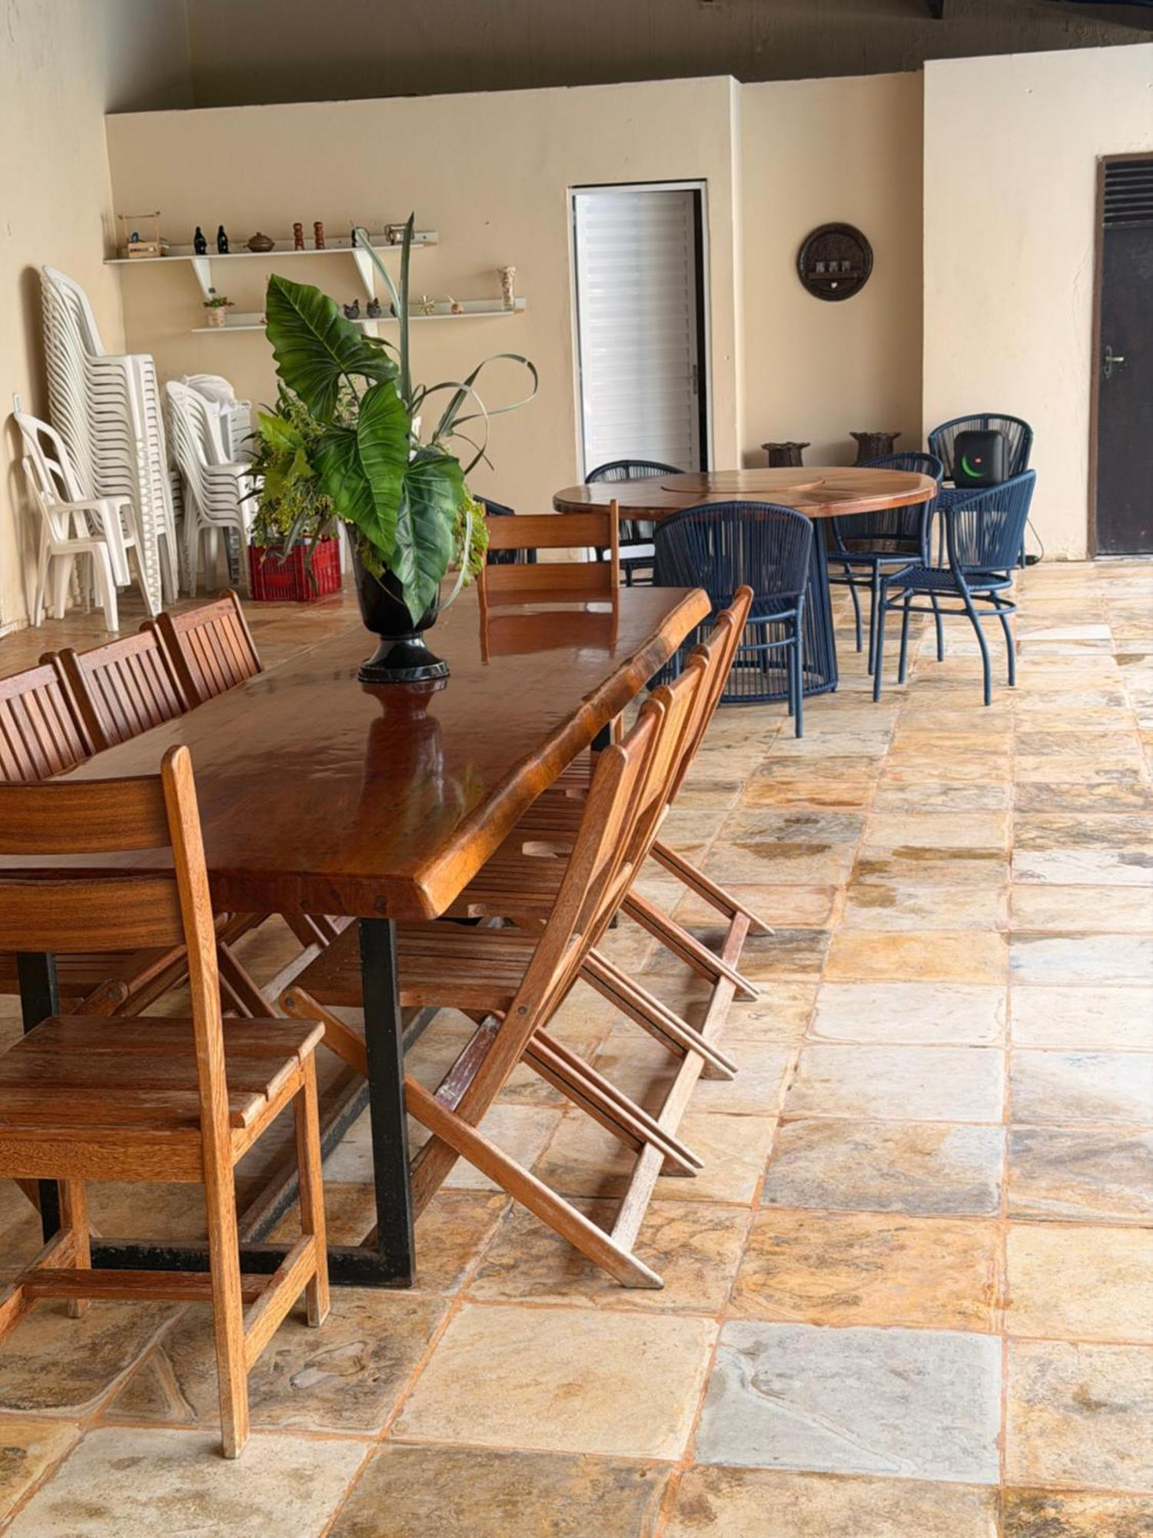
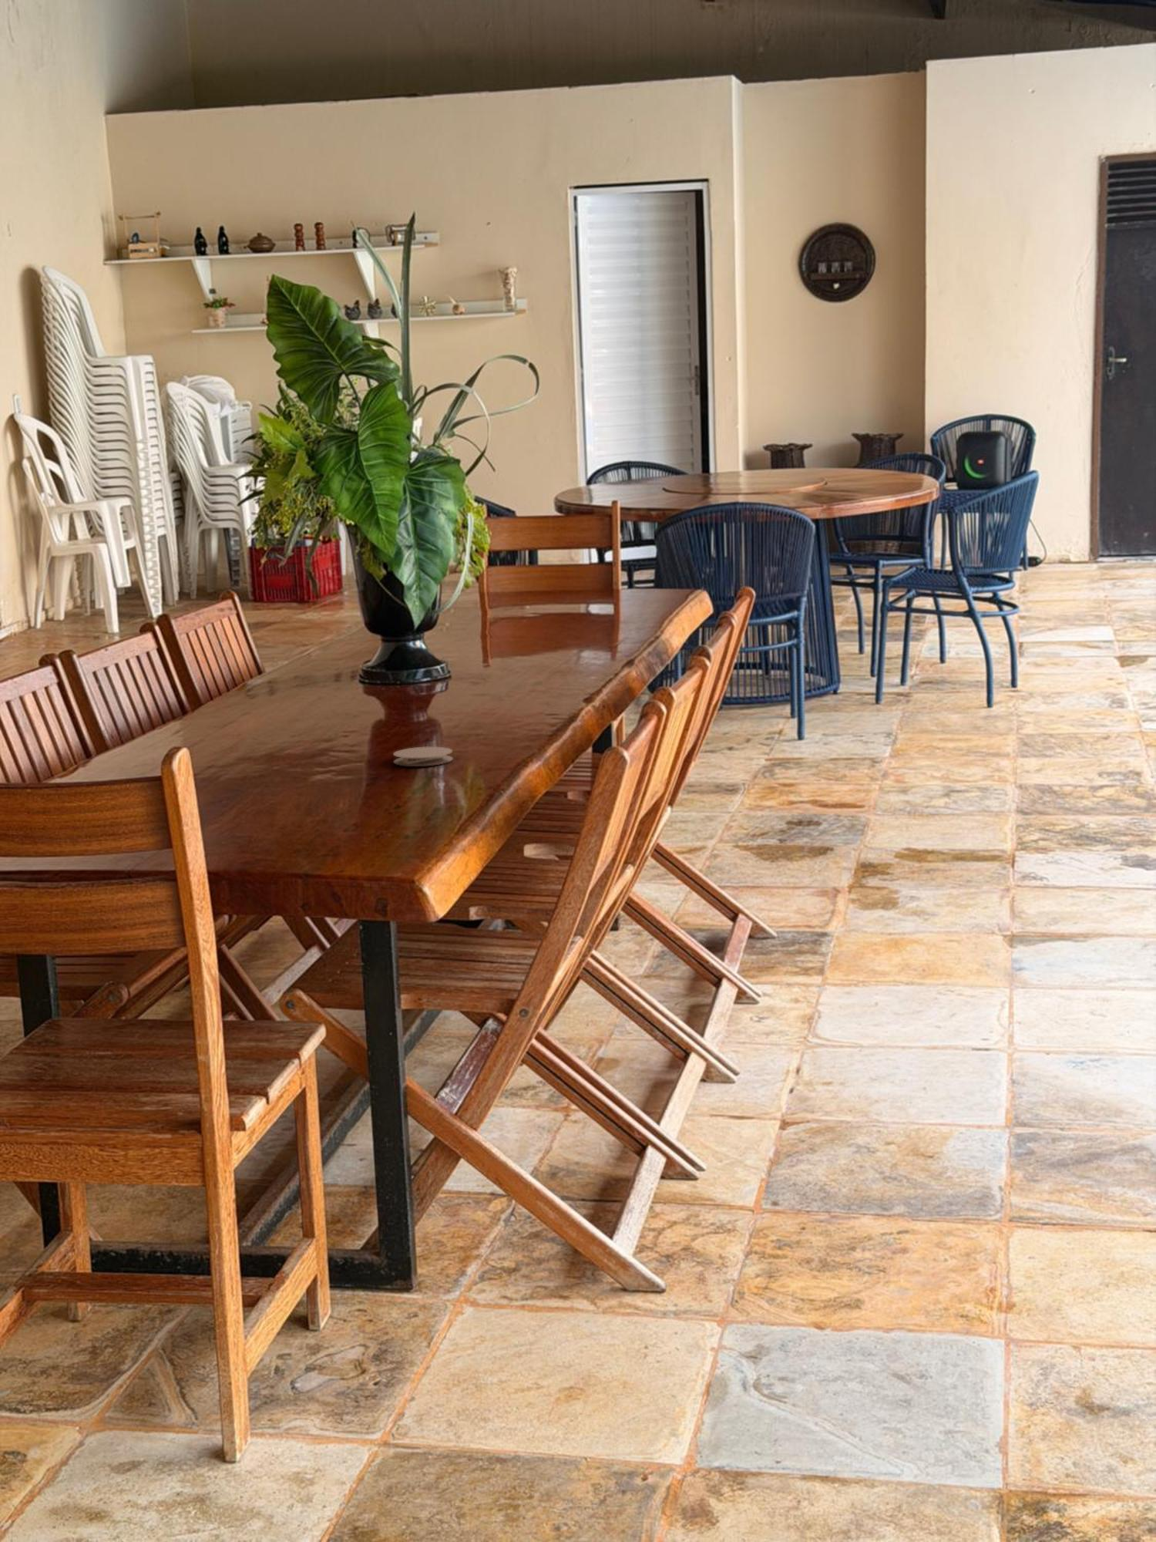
+ coaster [392,746,454,767]
